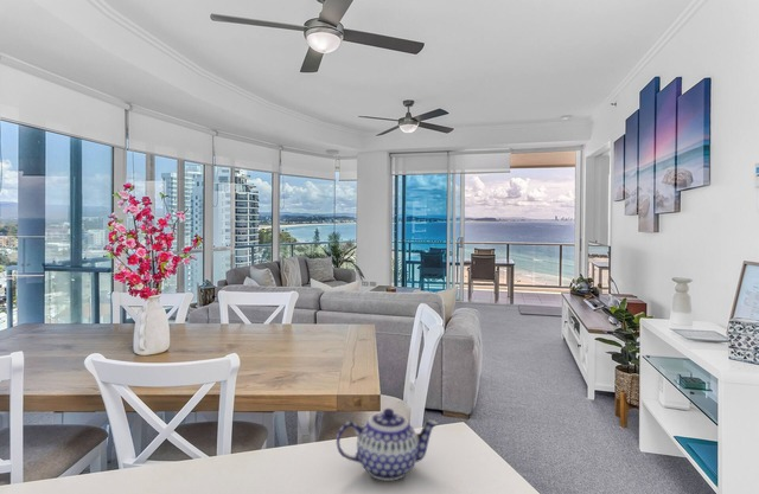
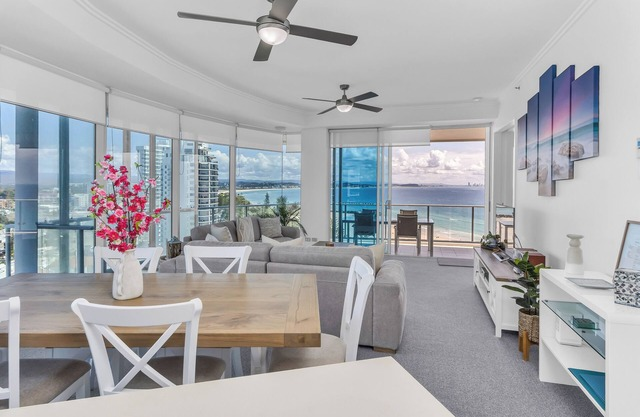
- teapot [336,408,439,482]
